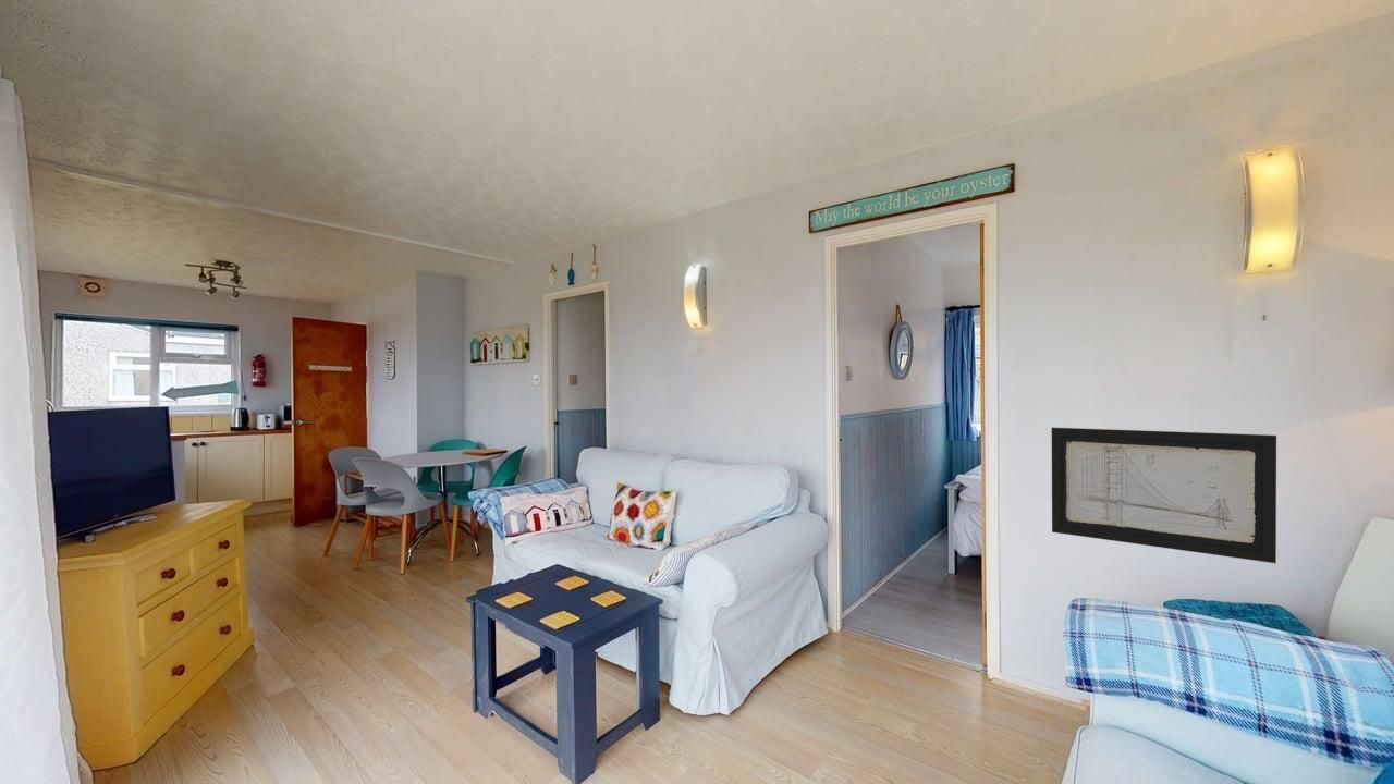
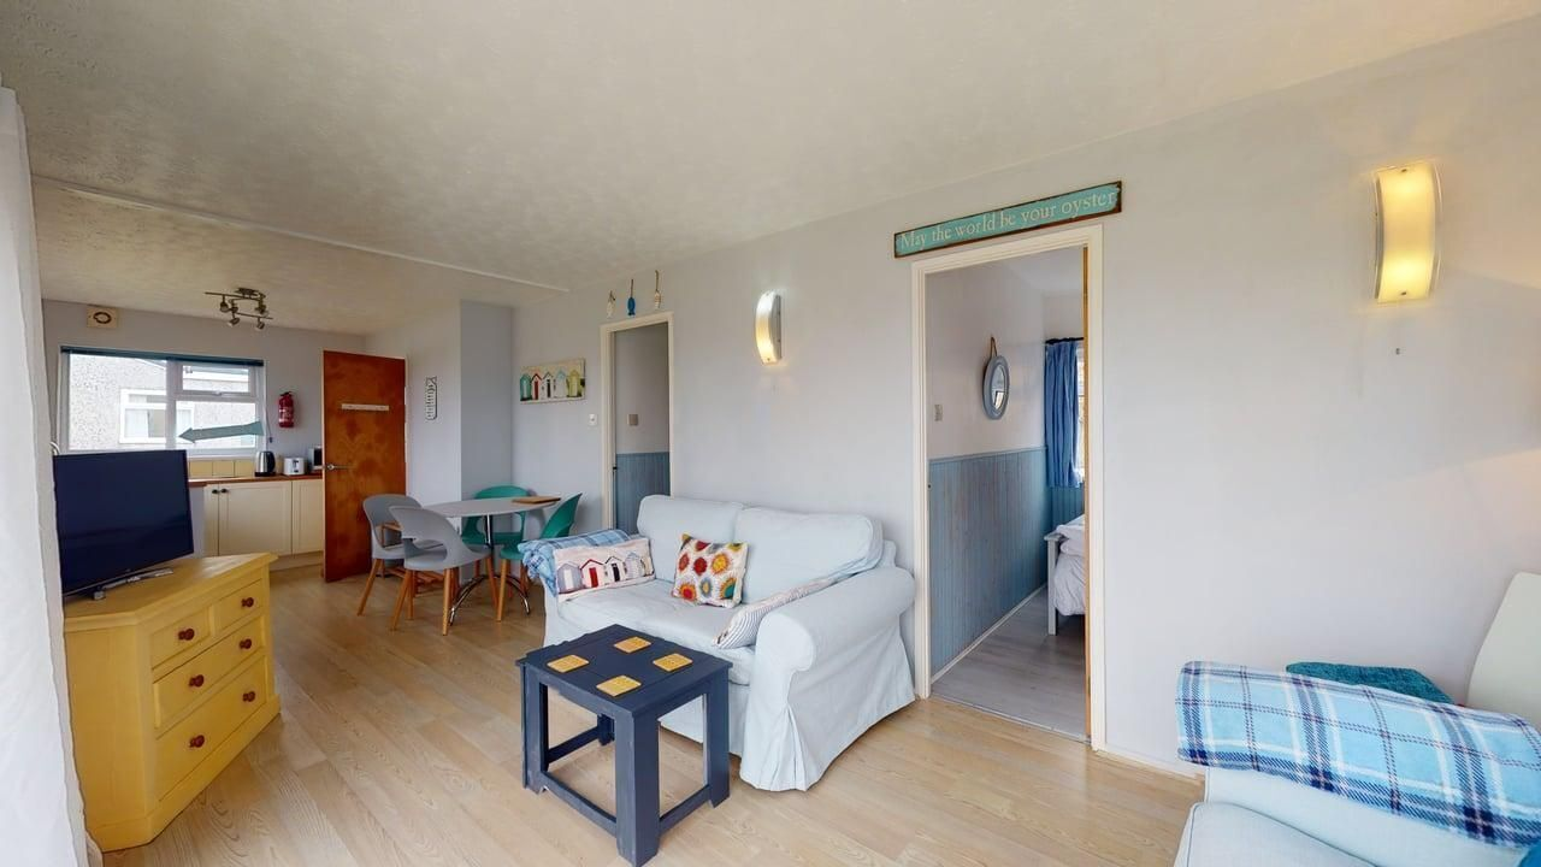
- wall art [1051,427,1277,564]
